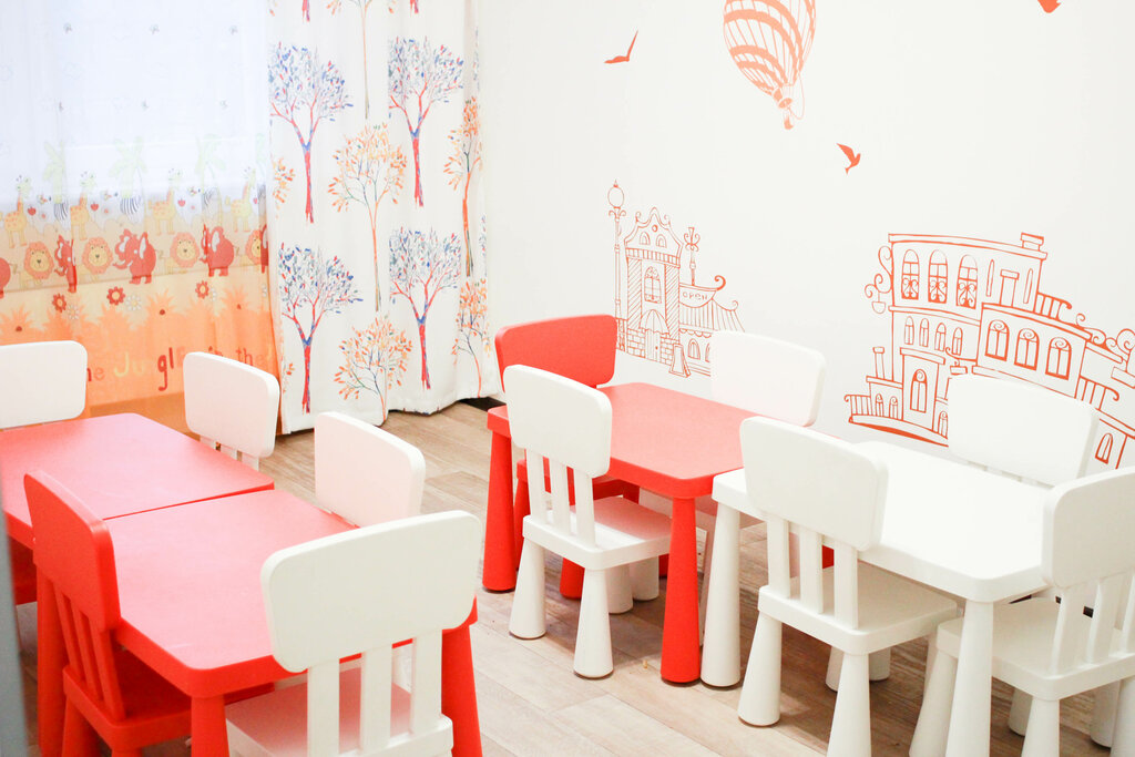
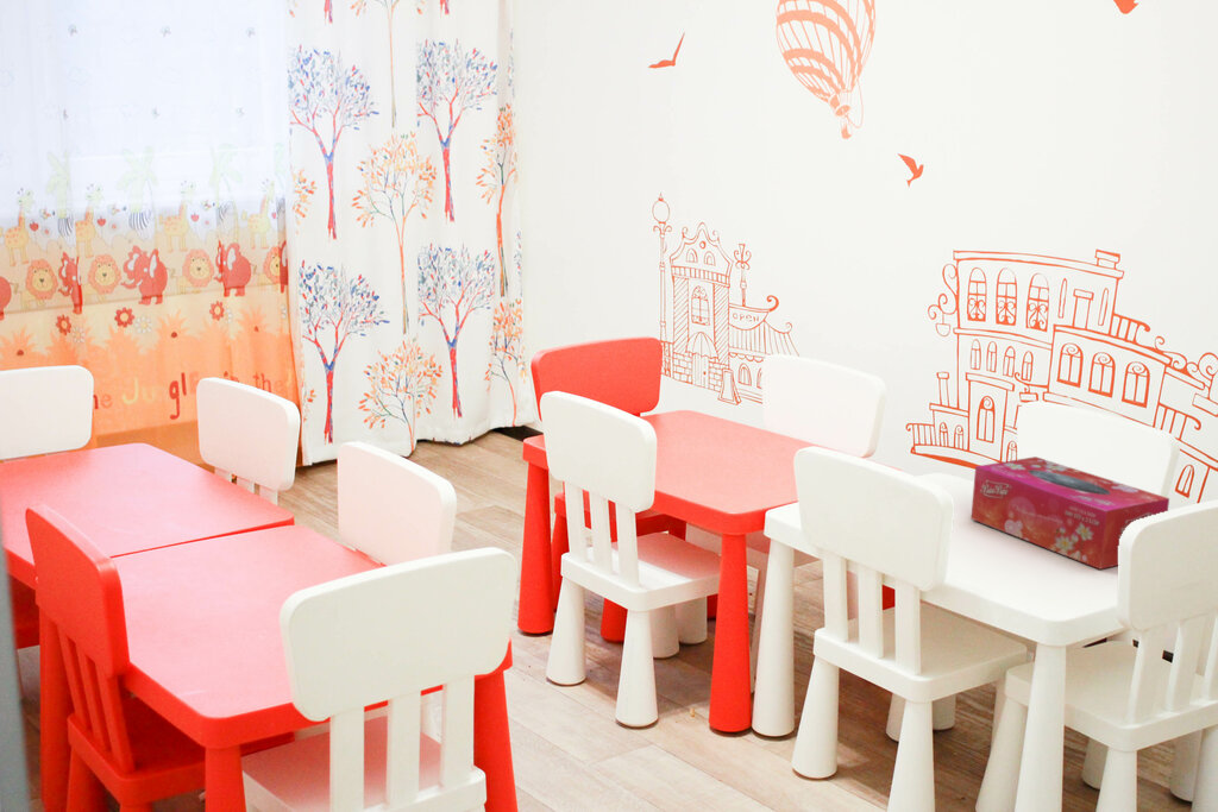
+ tissue box [971,455,1170,571]
